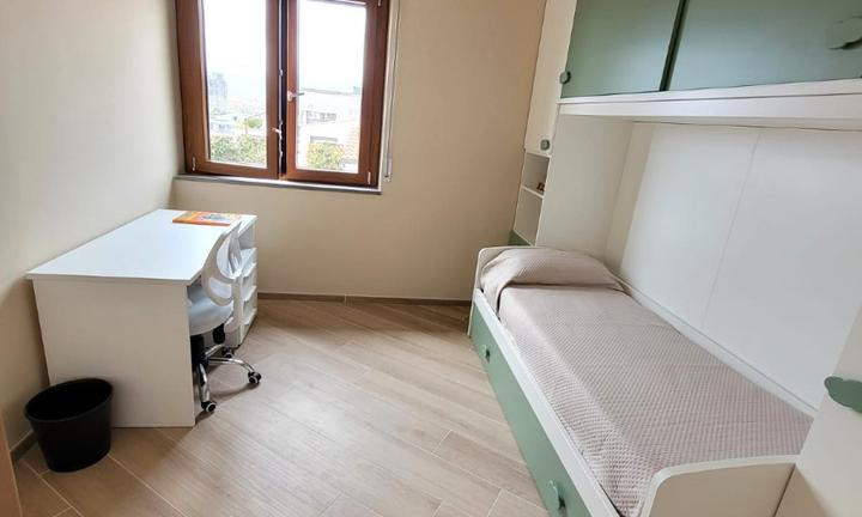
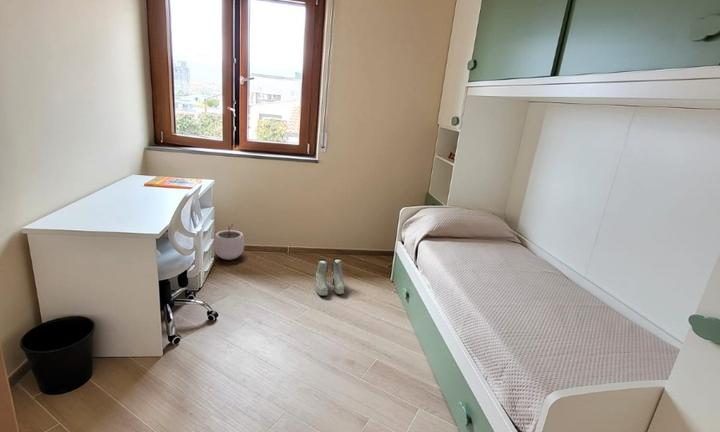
+ boots [315,257,346,297]
+ plant pot [213,222,246,261]
